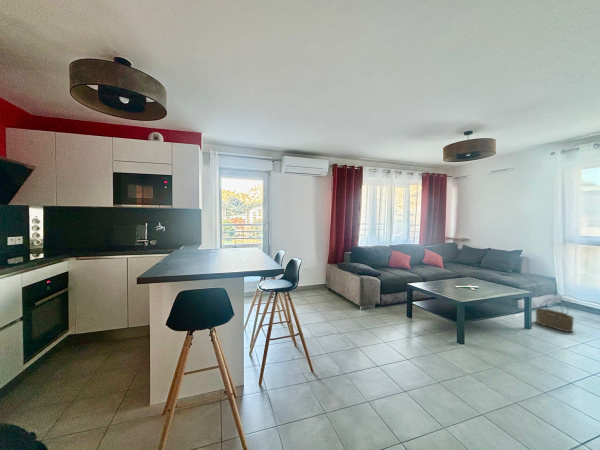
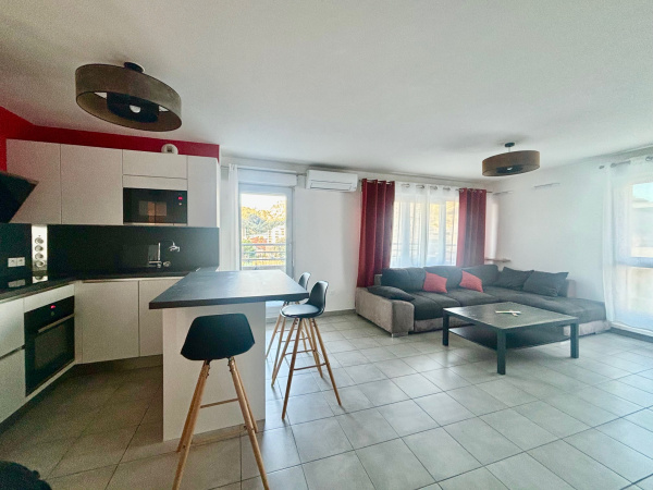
- wicker basket [534,297,575,333]
